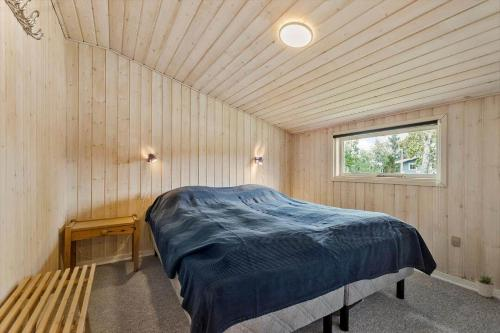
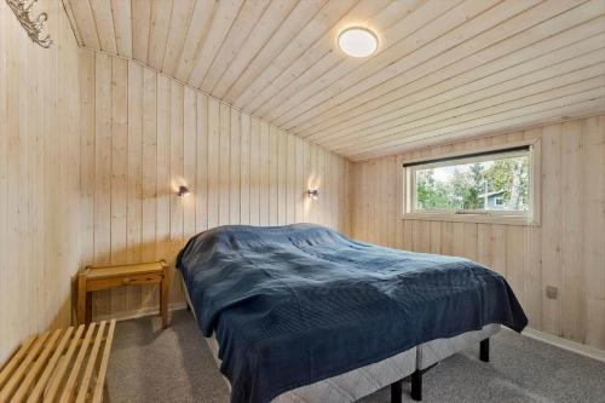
- potted plant [474,273,496,298]
